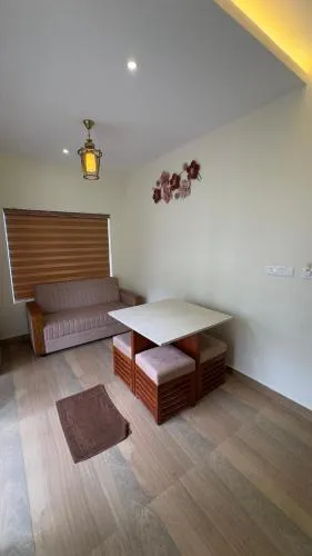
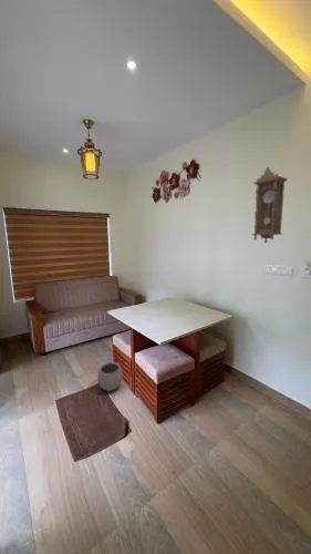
+ pendulum clock [250,166,289,245]
+ plant pot [96,358,124,392]
